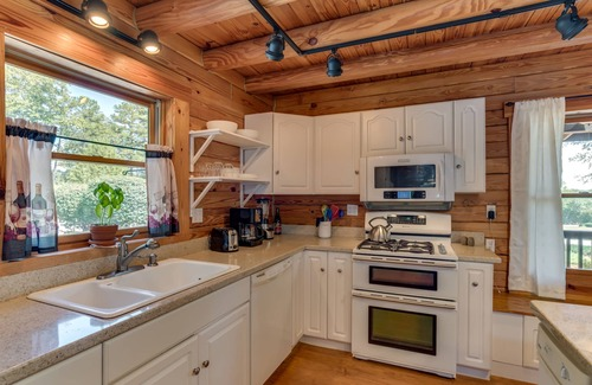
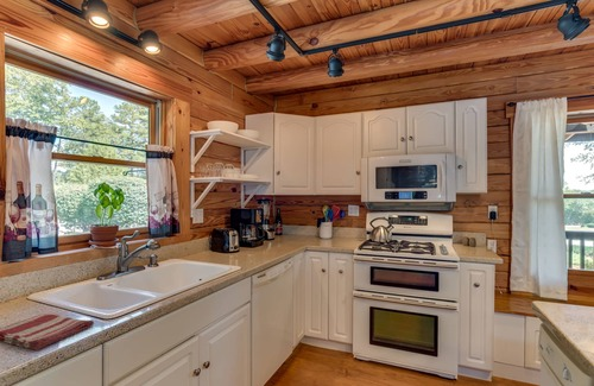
+ dish towel [0,312,95,352]
